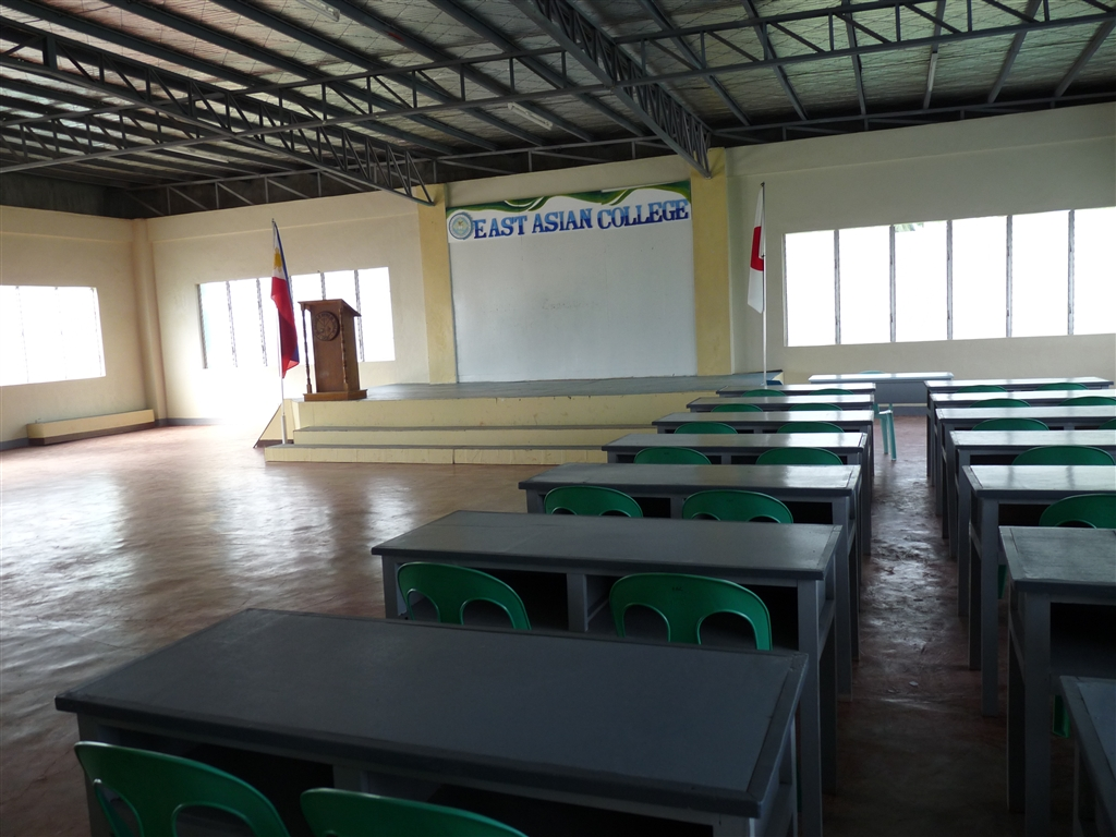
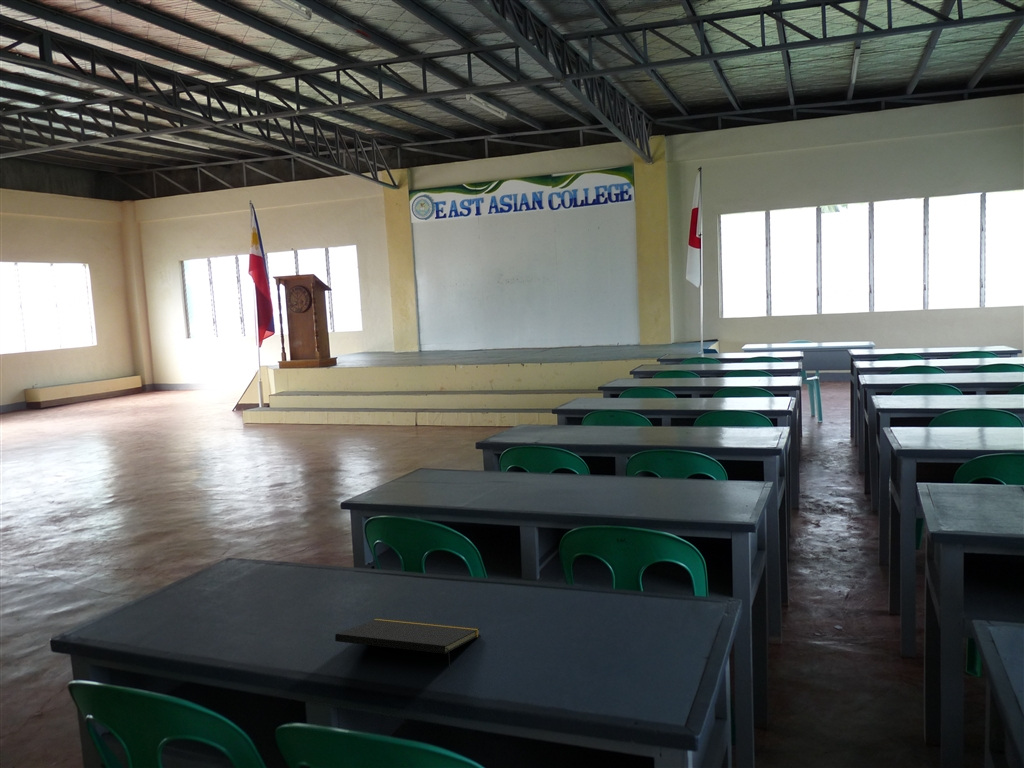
+ notepad [334,617,481,672]
